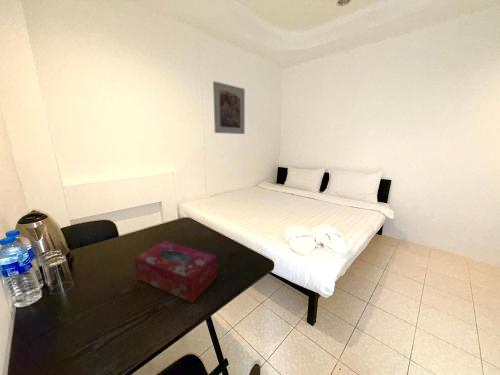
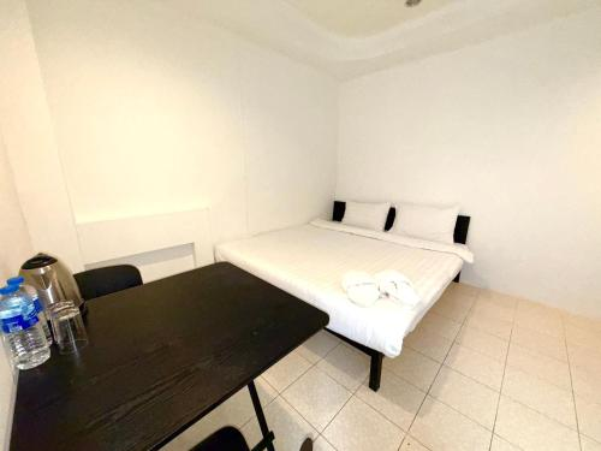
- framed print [212,80,246,135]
- tissue box [133,240,218,304]
